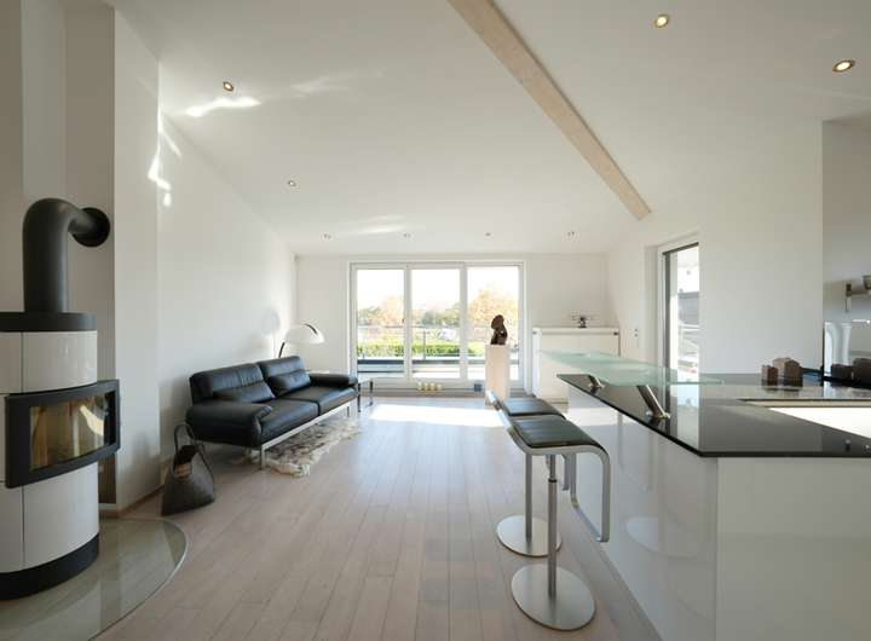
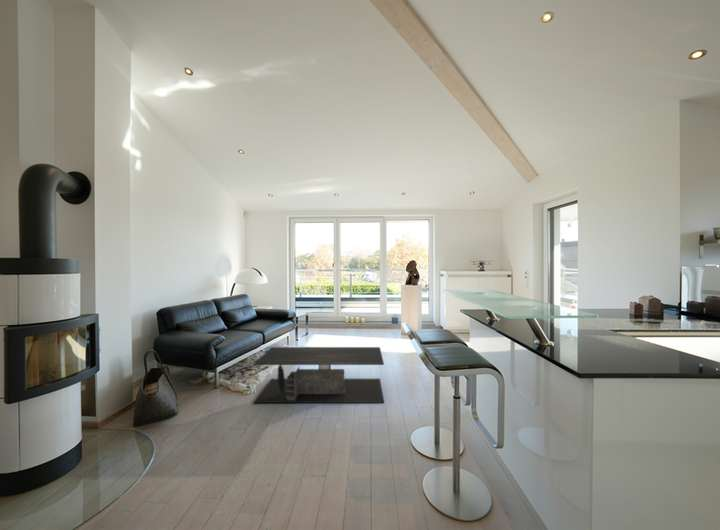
+ coffee table [252,346,385,404]
